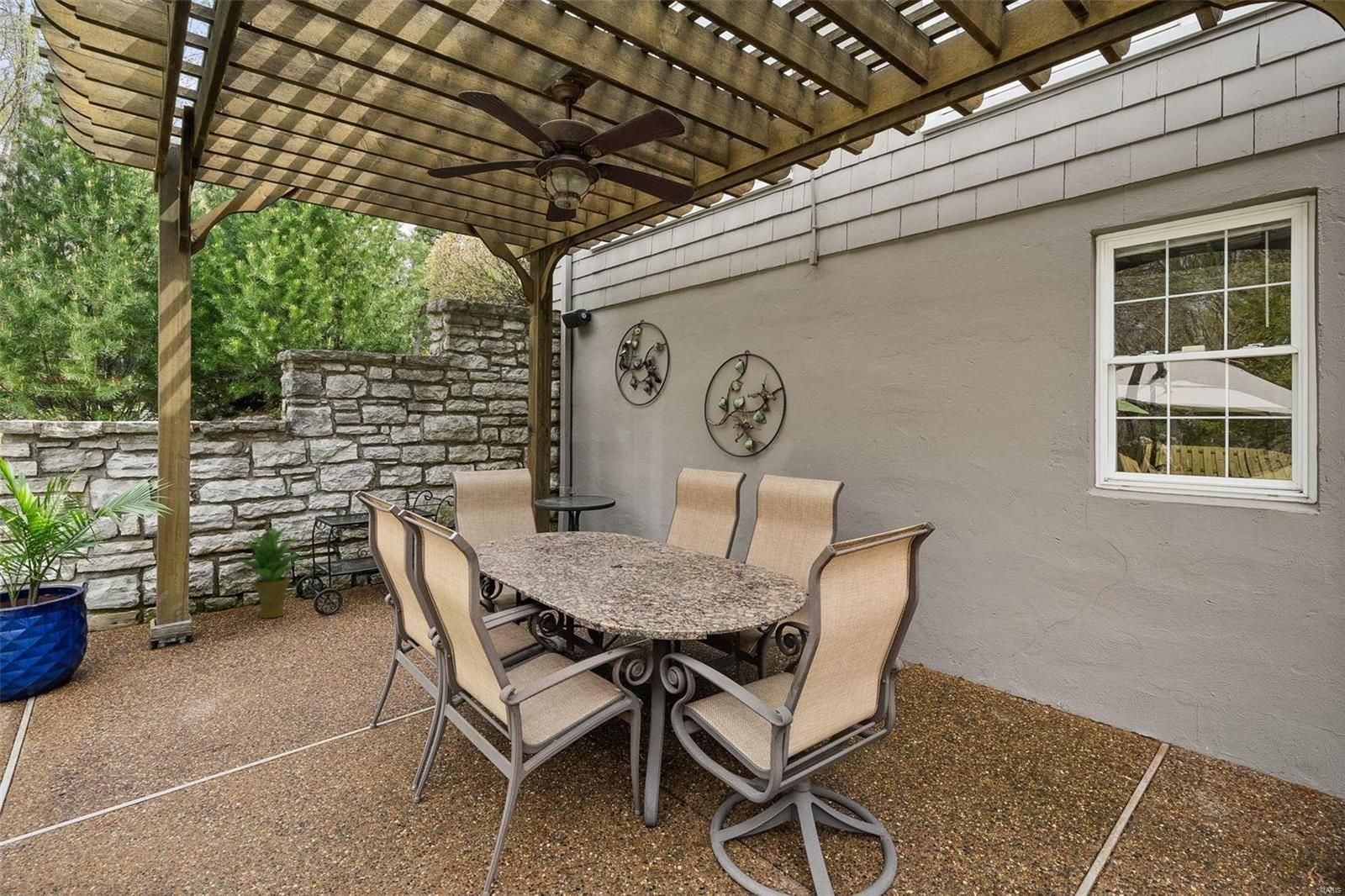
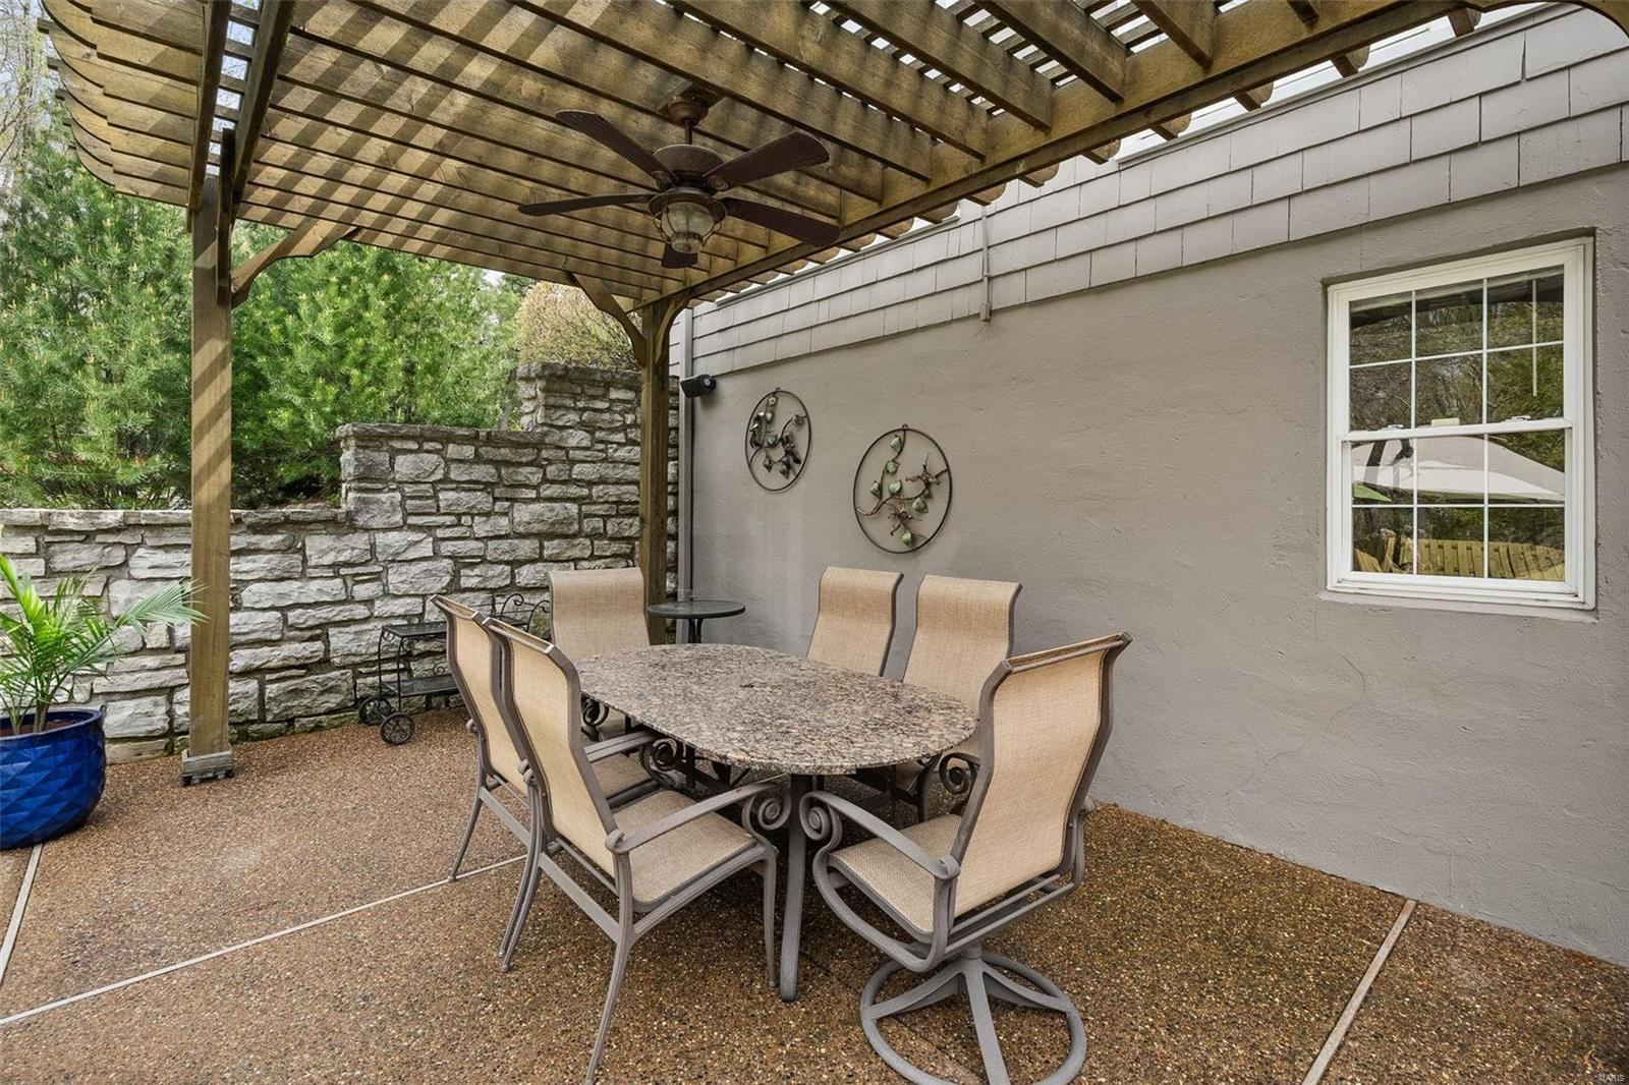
- potted plant [230,526,312,619]
